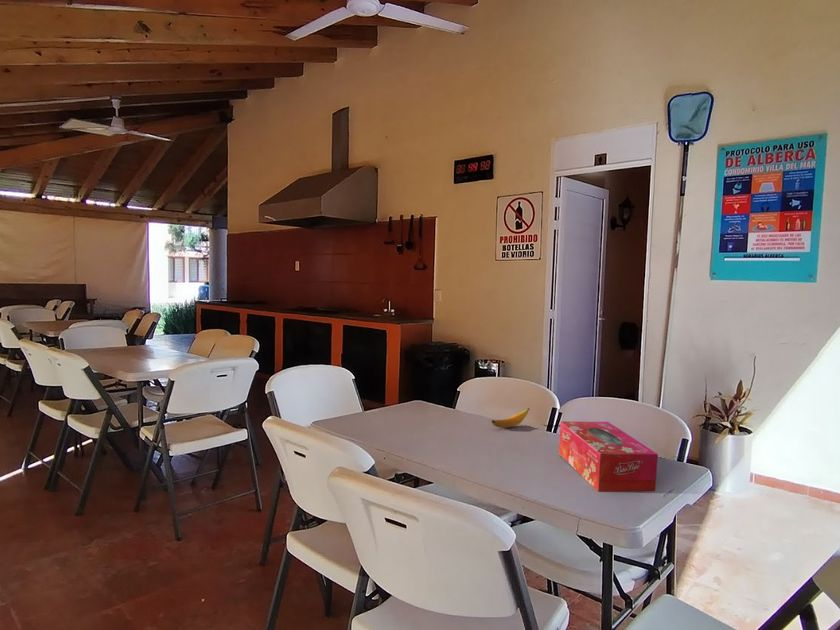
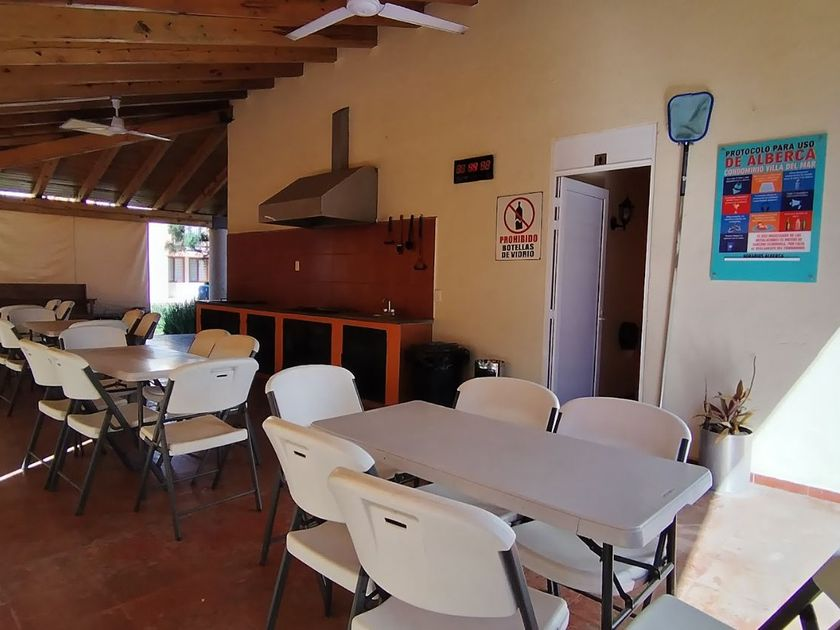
- banana [491,407,530,429]
- tissue box [558,420,659,493]
